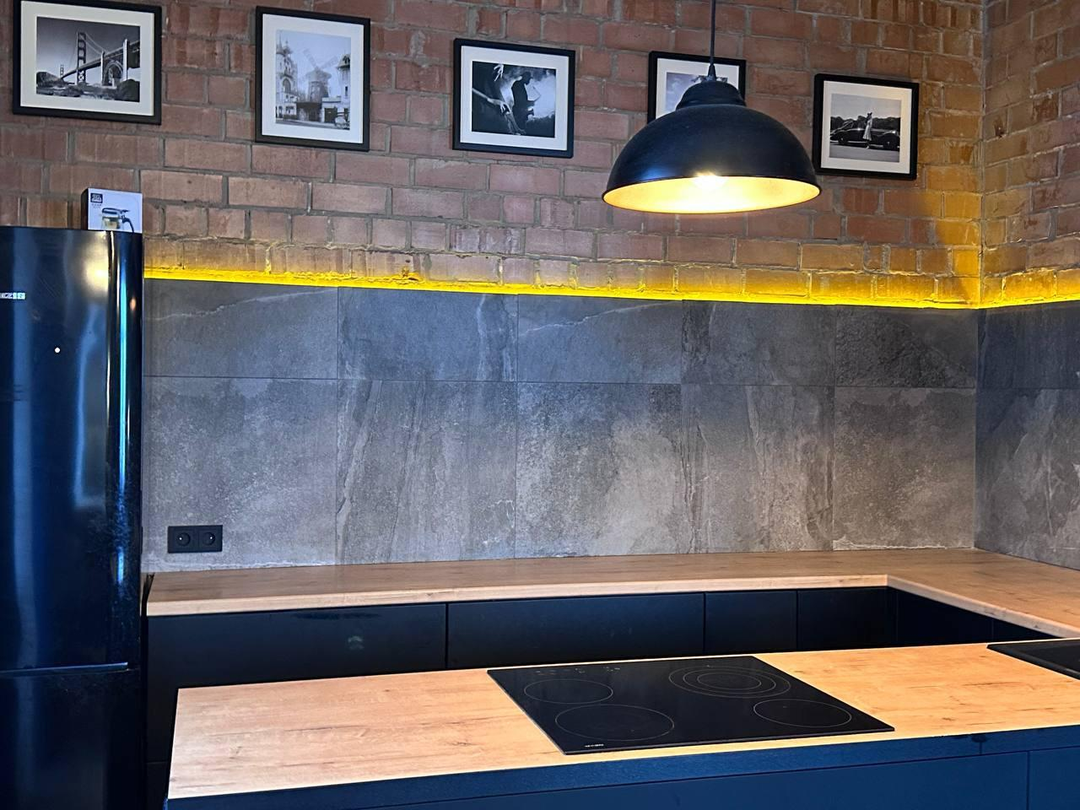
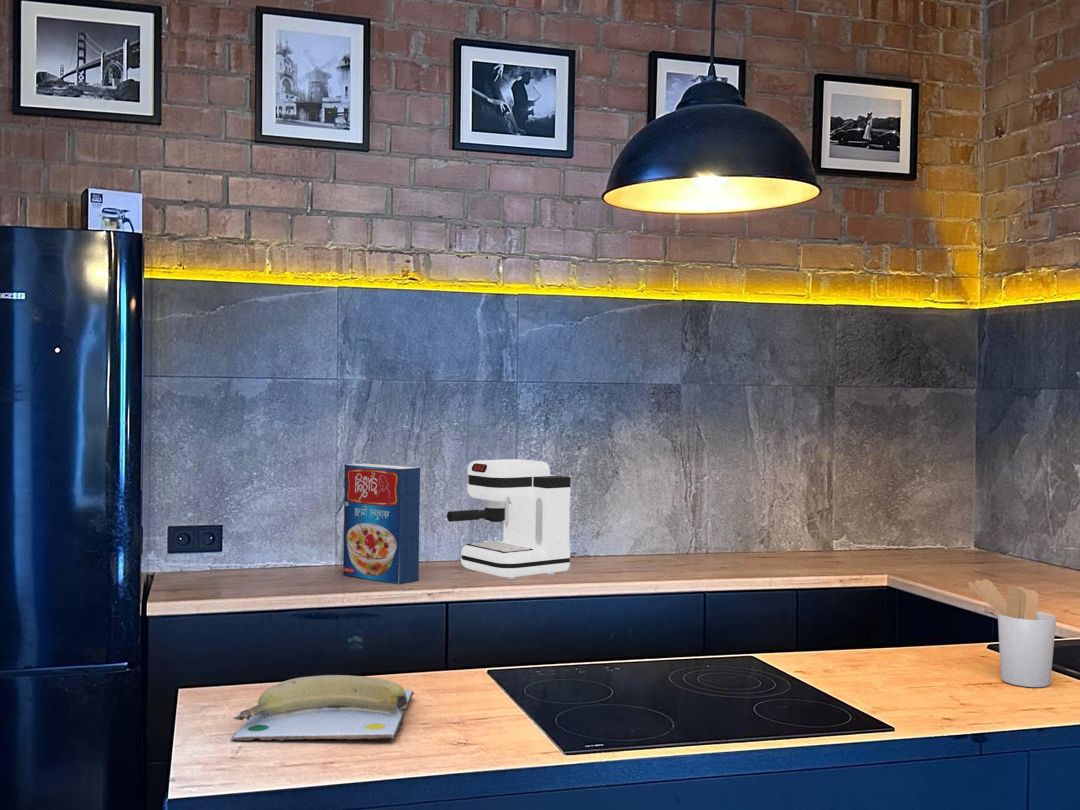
+ cereal box [342,463,421,585]
+ coffee maker [446,458,572,581]
+ utensil holder [967,578,1057,688]
+ banana [231,674,415,742]
